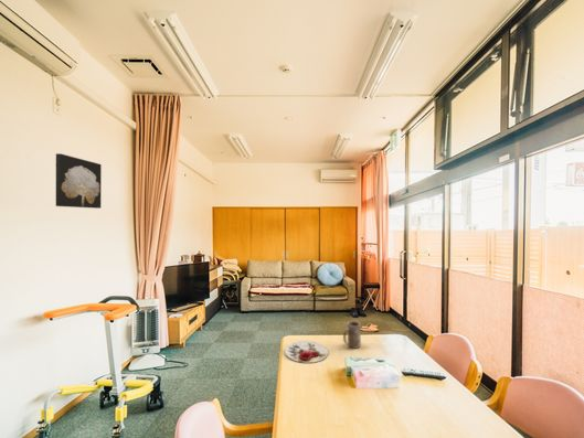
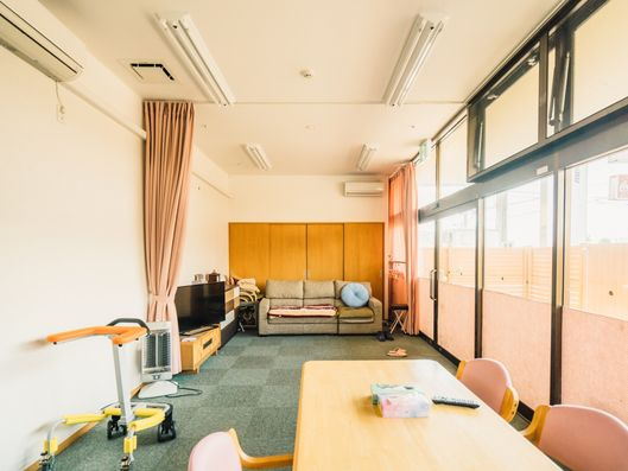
- mug [342,320,362,350]
- plate [284,340,329,364]
- wall art [54,152,103,210]
